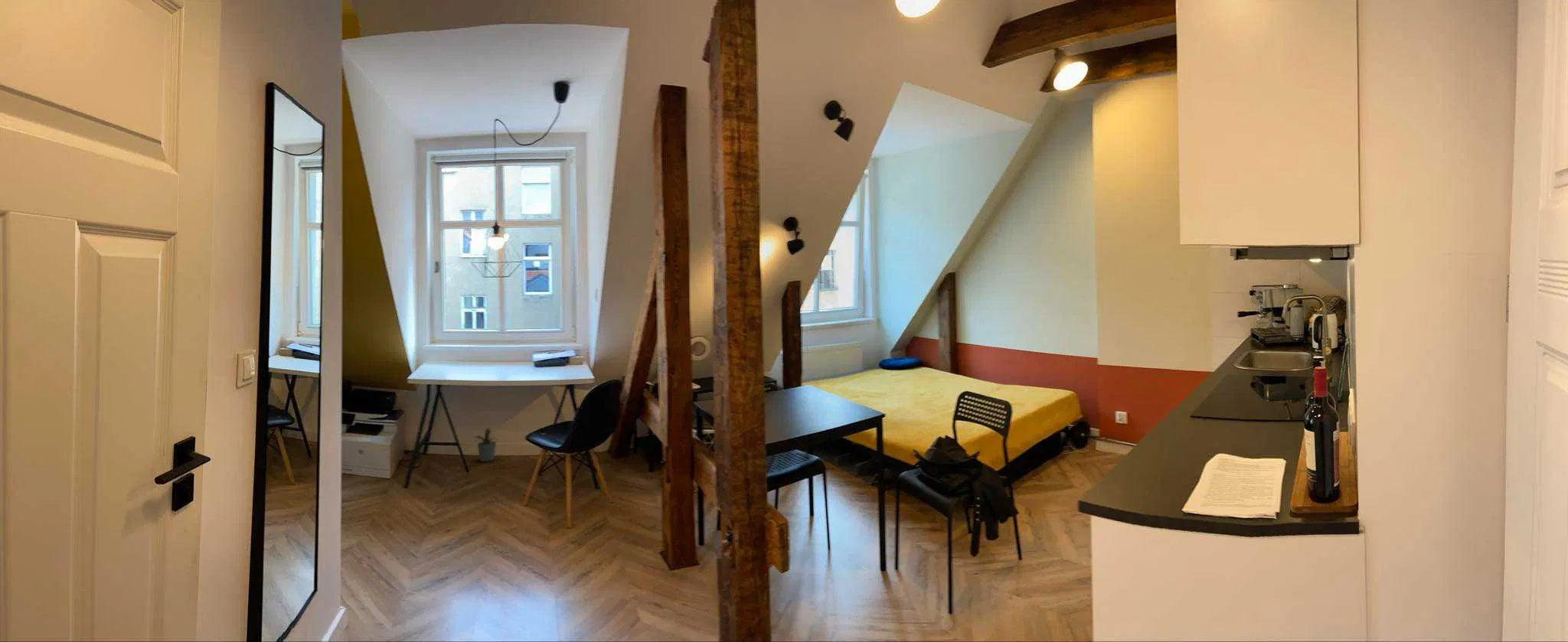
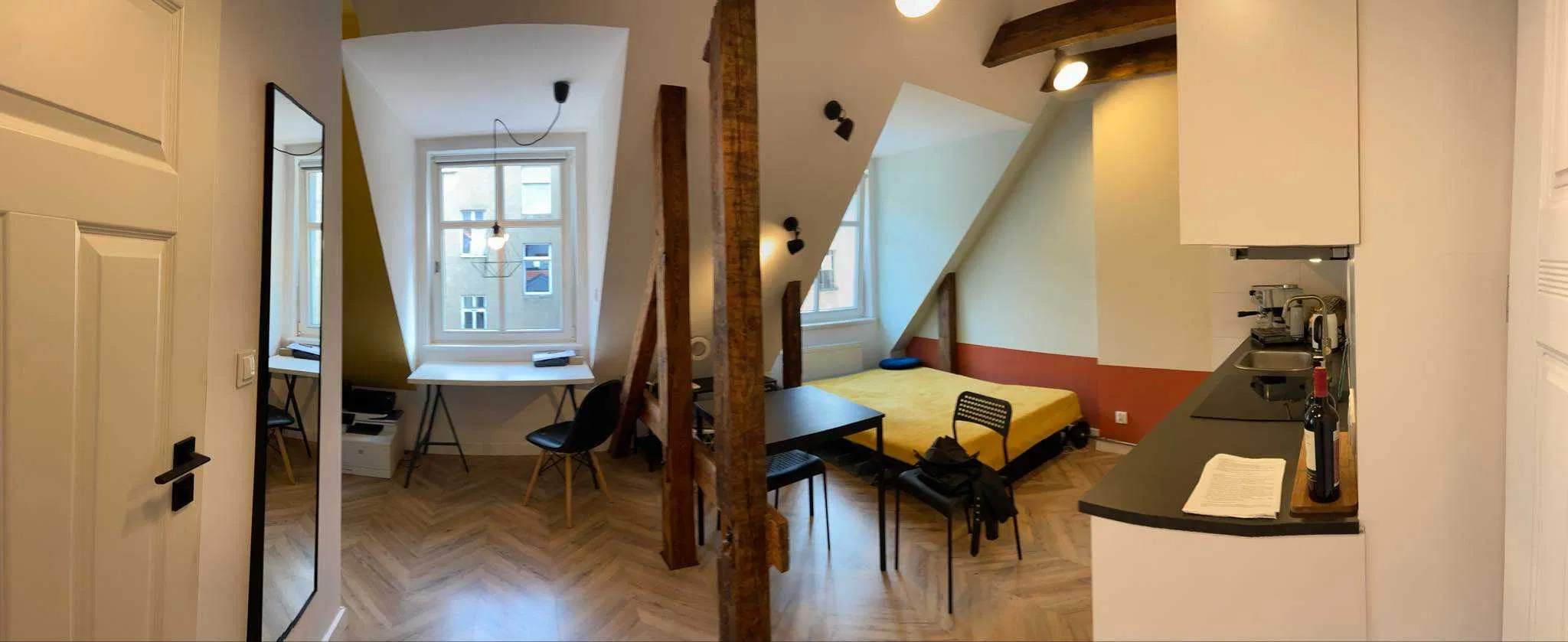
- potted plant [472,428,499,462]
